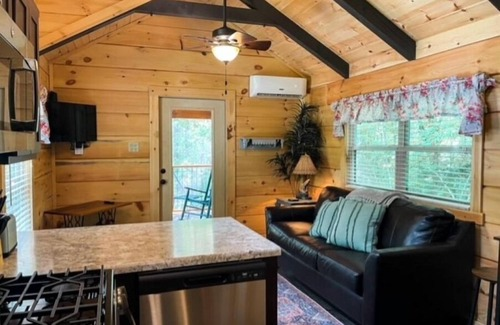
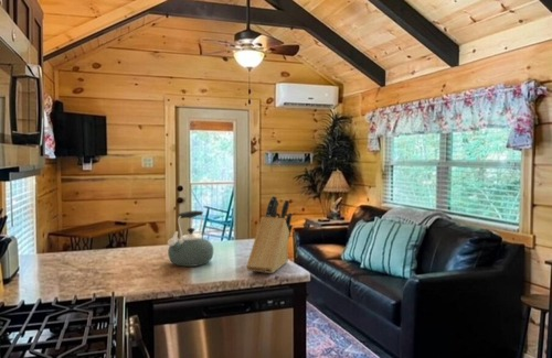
+ kettle [167,209,215,268]
+ knife block [246,195,294,274]
